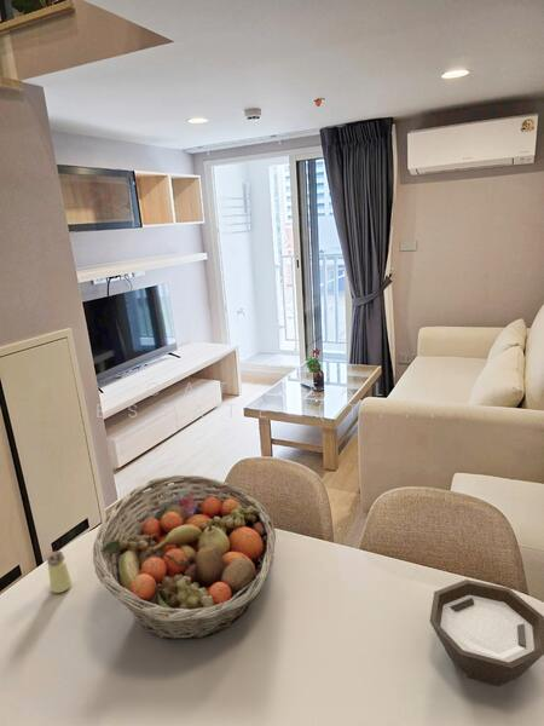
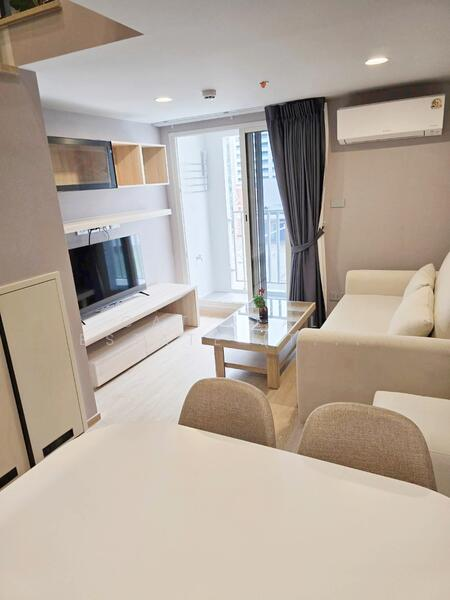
- saltshaker [46,549,73,594]
- fruit basket [92,474,277,640]
- bowl [429,578,544,687]
